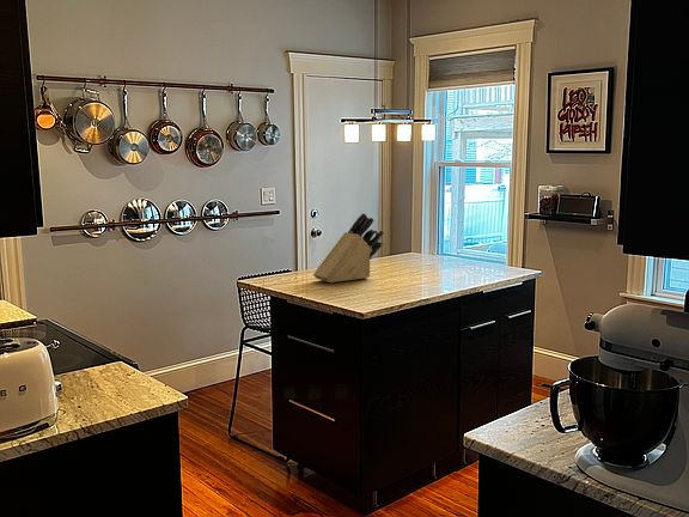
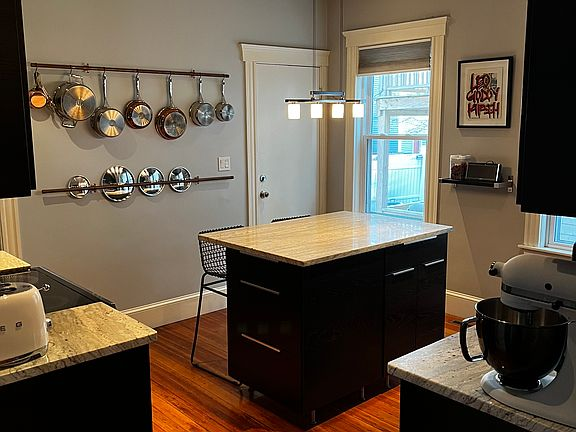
- knife block [312,212,385,284]
